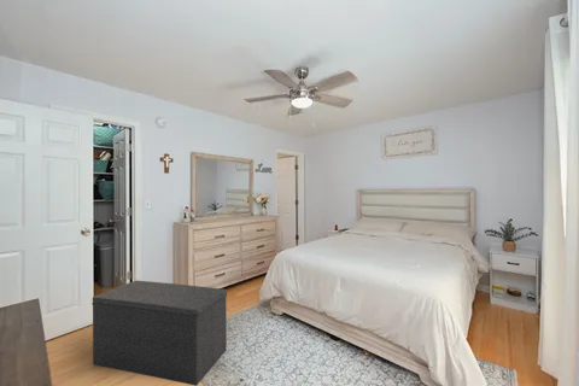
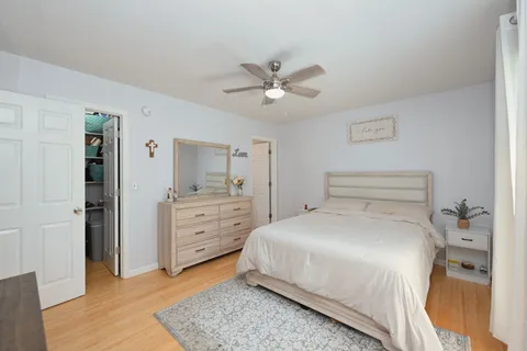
- bench [90,280,228,386]
